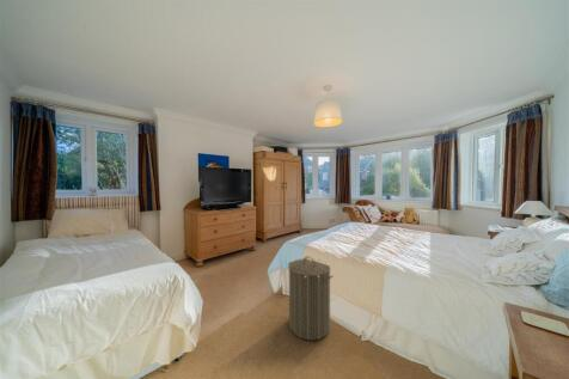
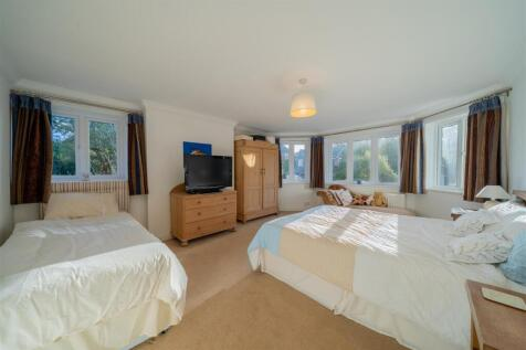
- laundry hamper [287,256,335,342]
